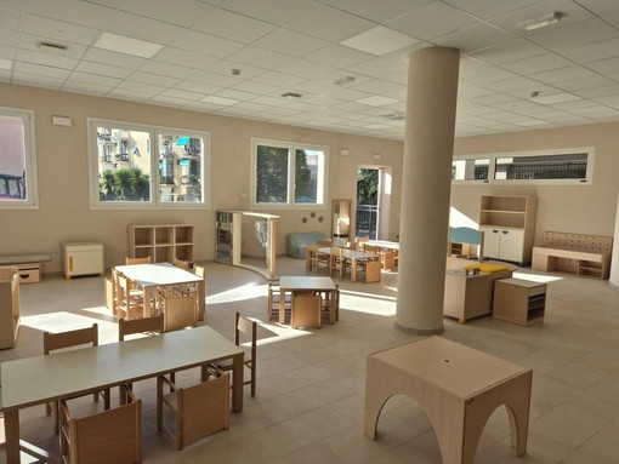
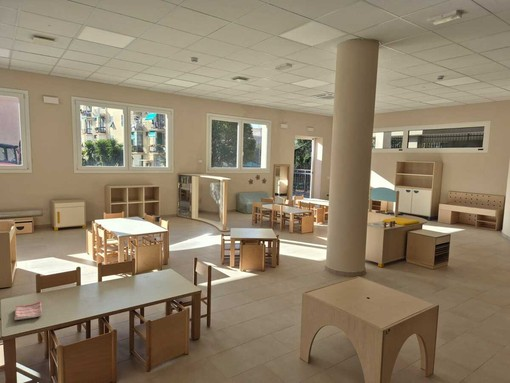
+ dish towel [13,301,43,321]
